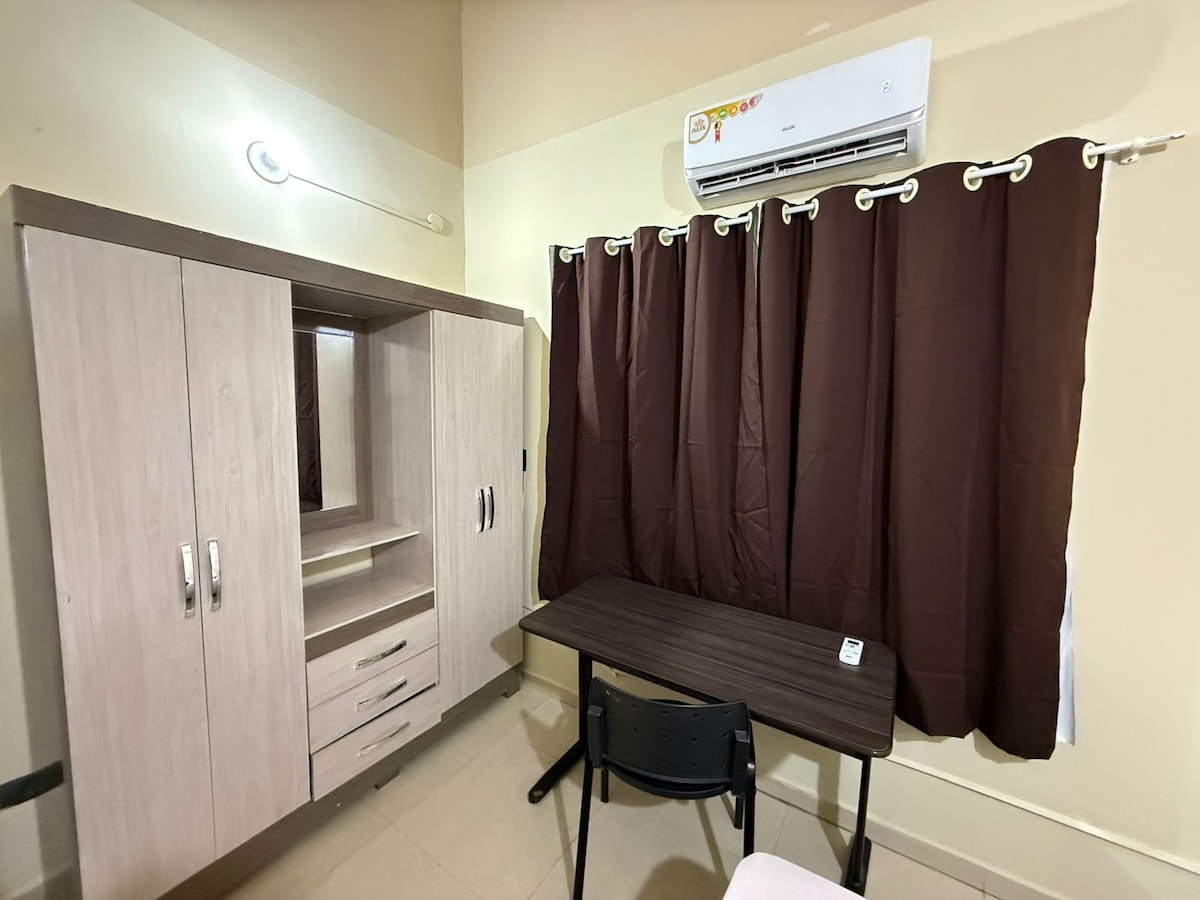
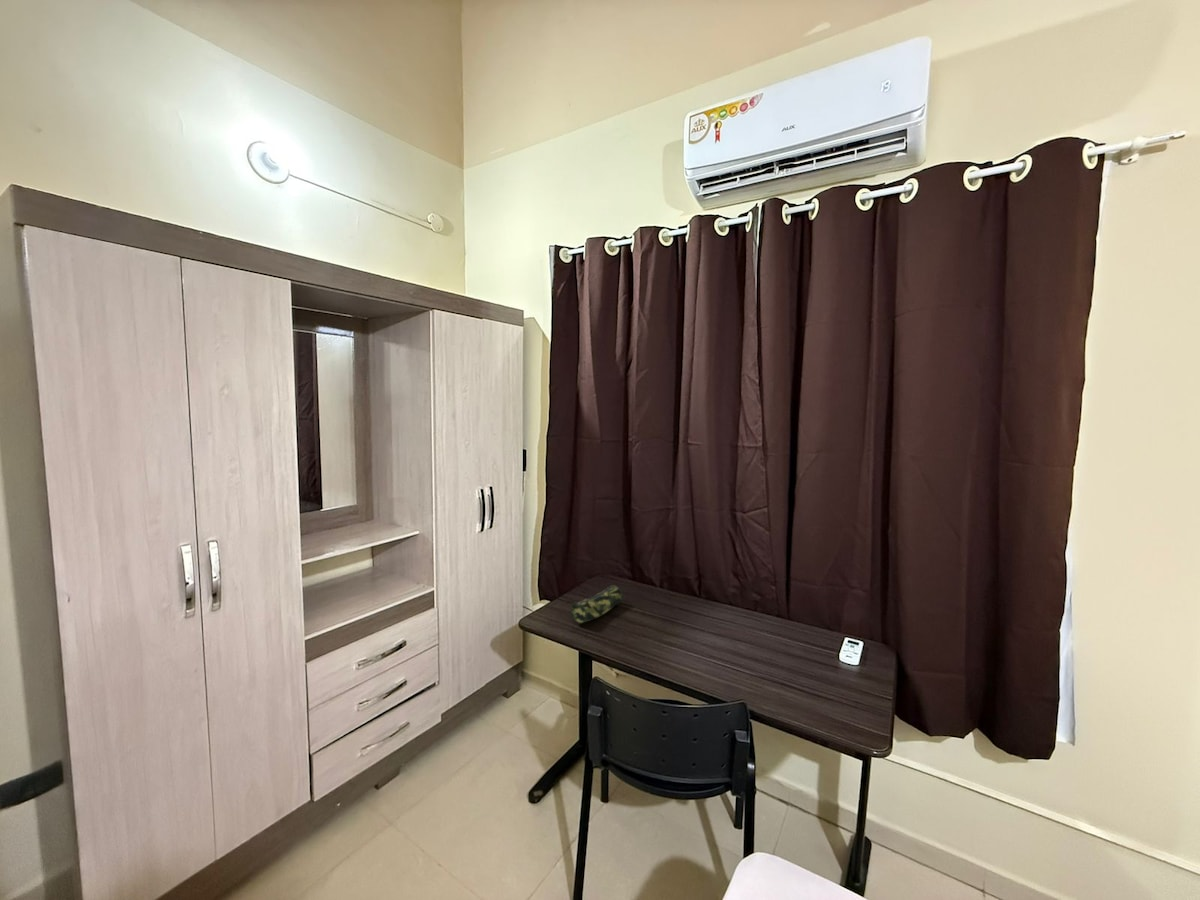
+ pencil case [570,584,624,624]
